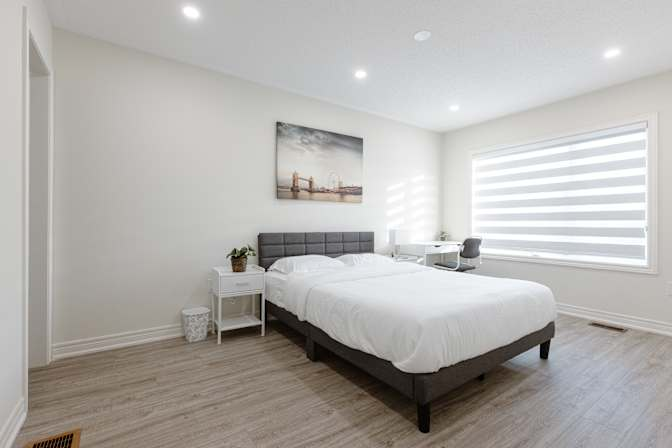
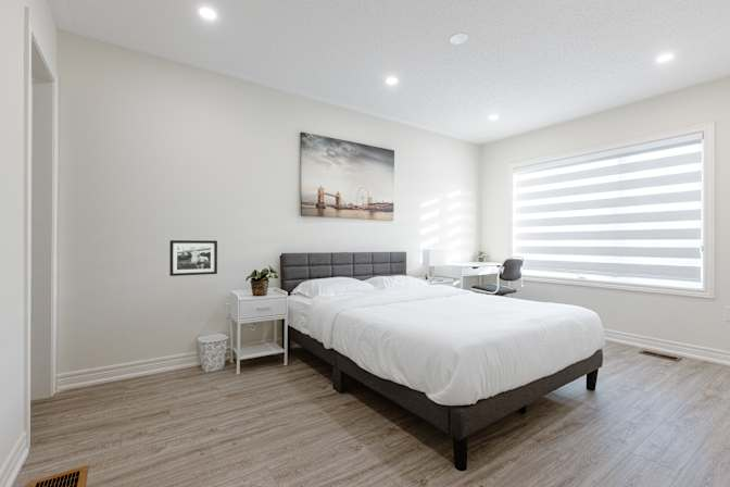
+ picture frame [168,239,218,277]
